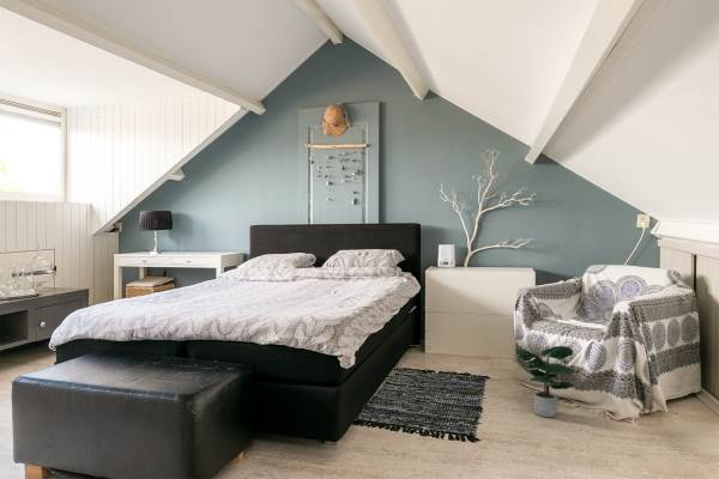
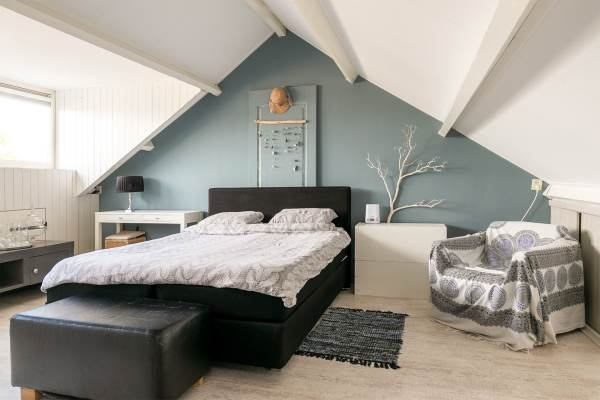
- potted plant [514,345,578,418]
